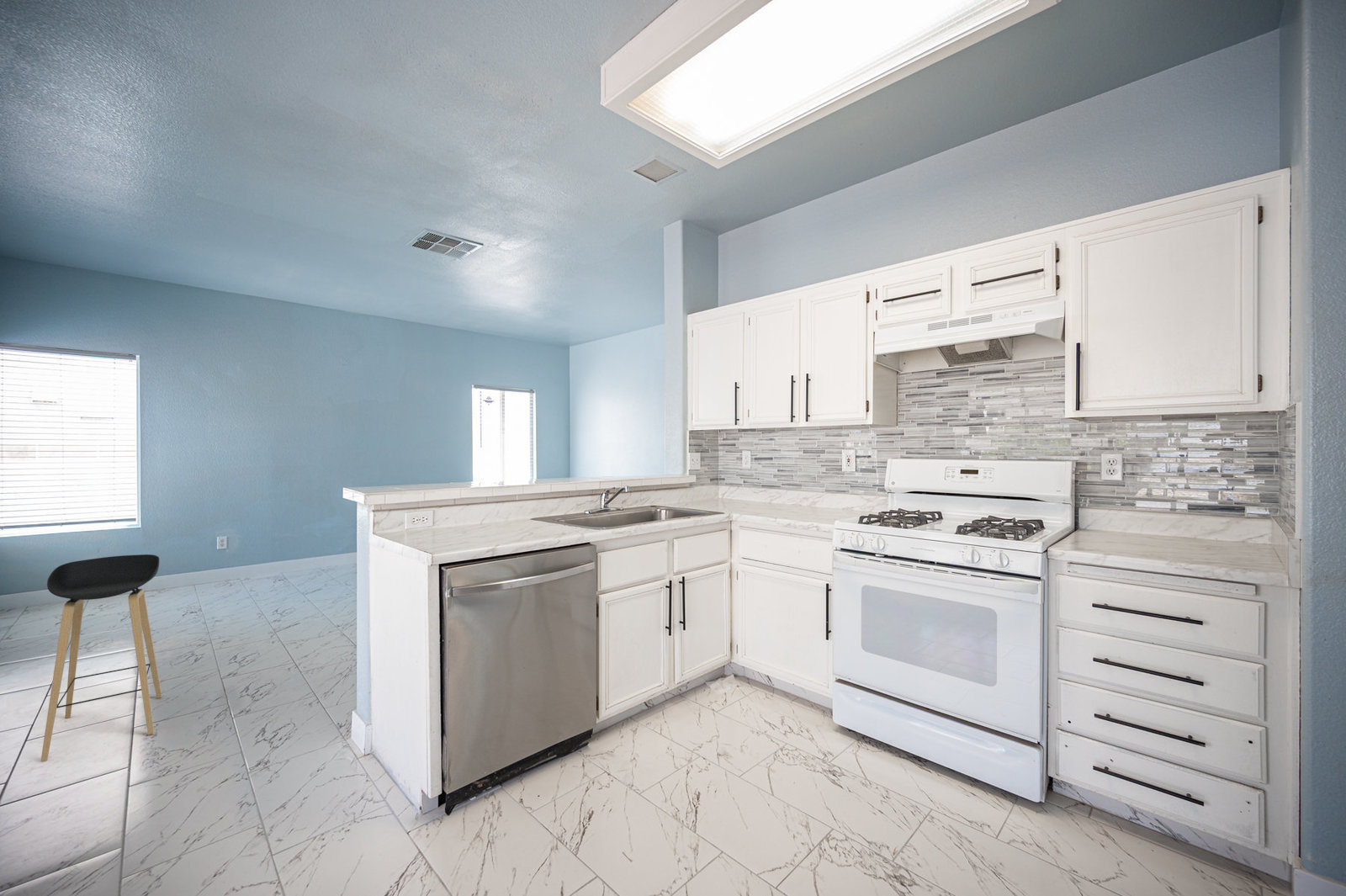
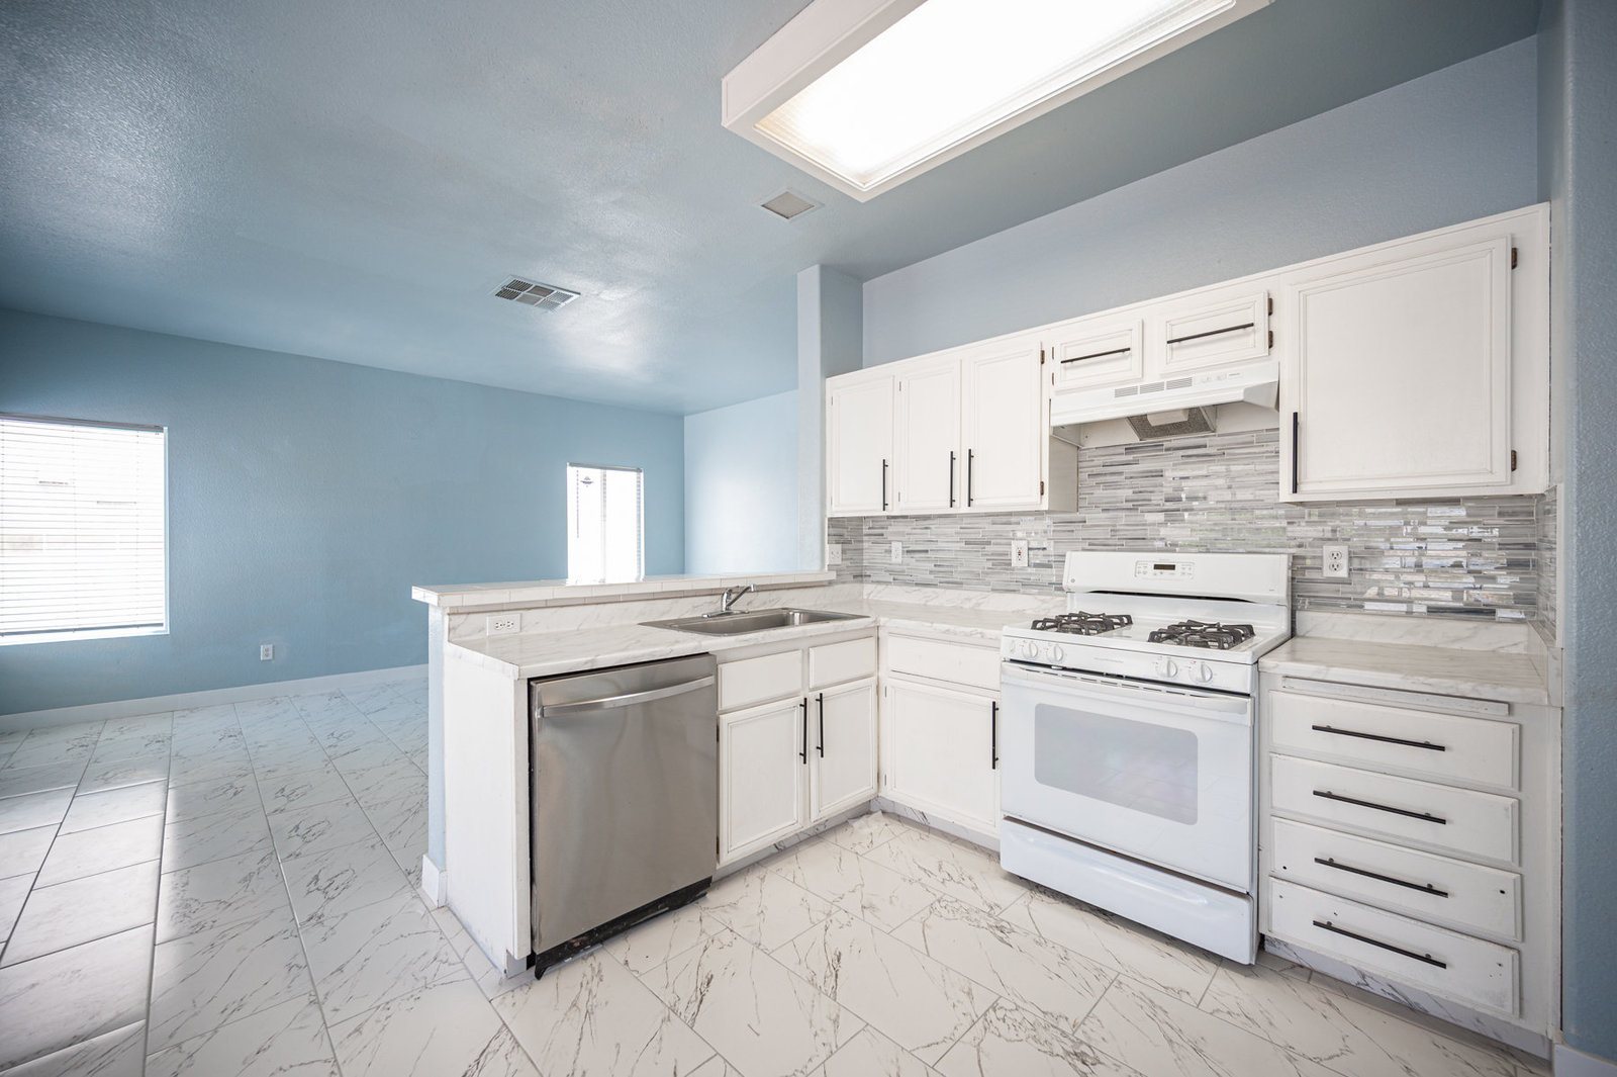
- stool [40,554,162,762]
